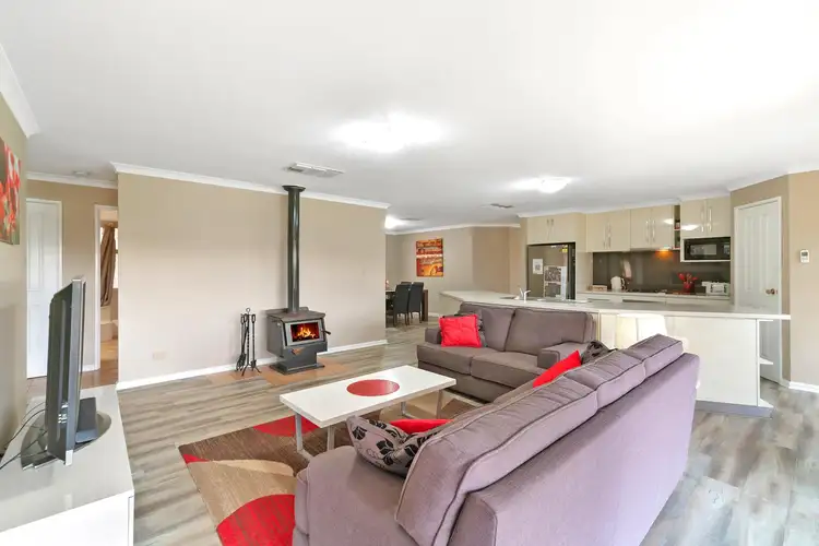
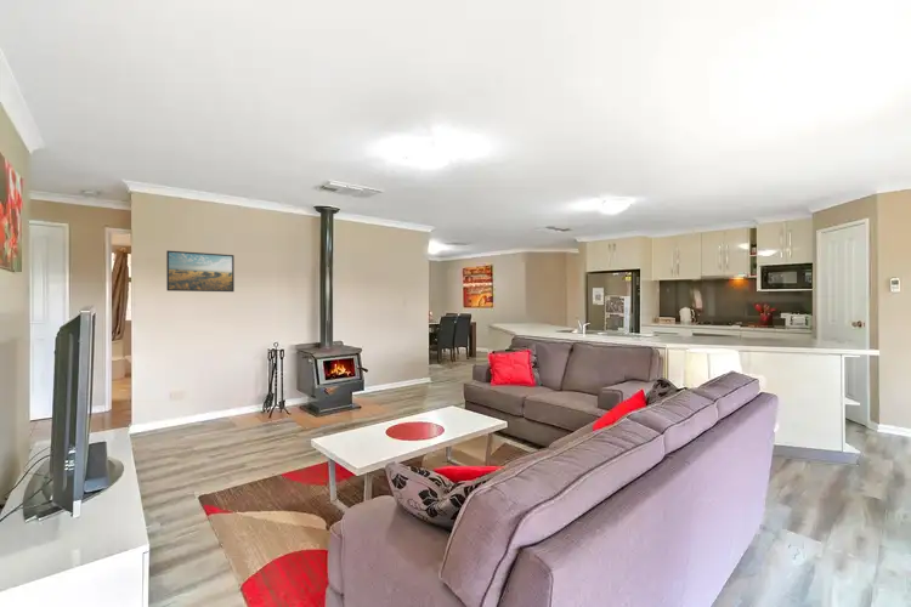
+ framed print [165,249,236,293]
